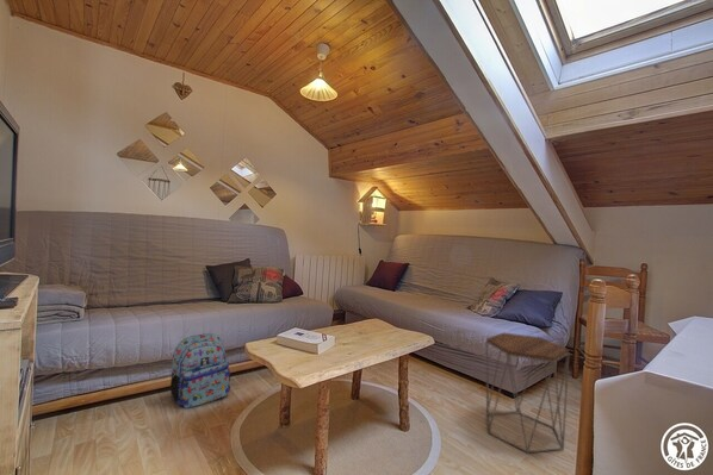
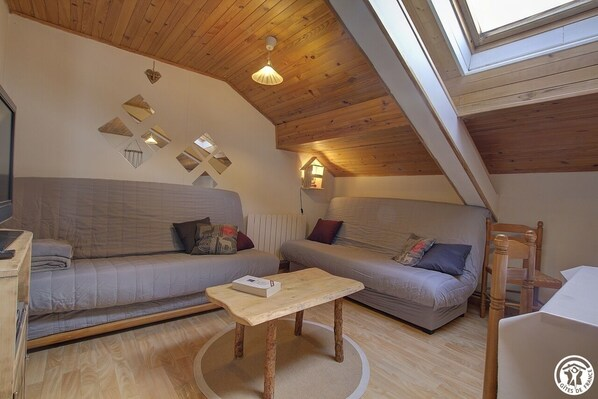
- side table [485,331,570,455]
- backpack [169,332,231,410]
